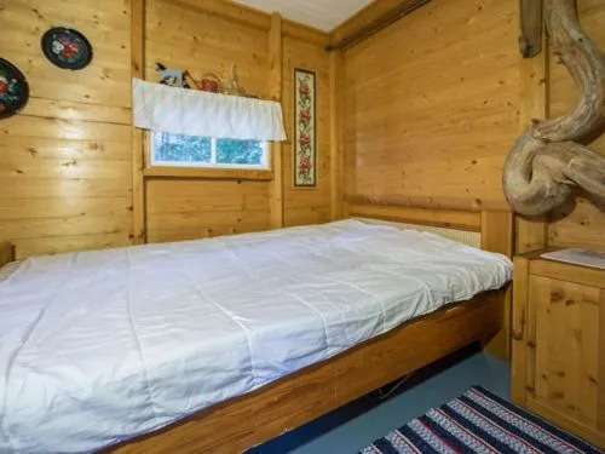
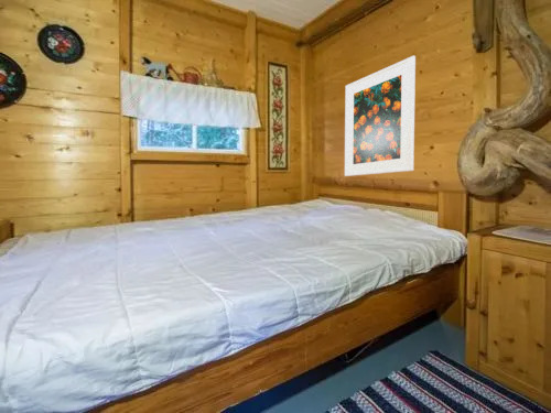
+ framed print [344,55,417,177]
